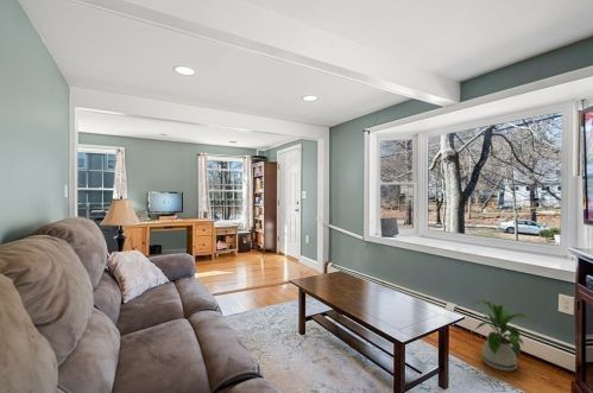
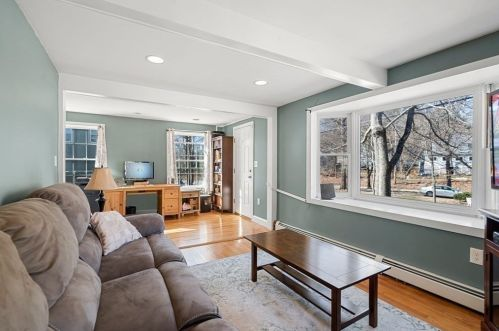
- house plant [469,299,538,373]
